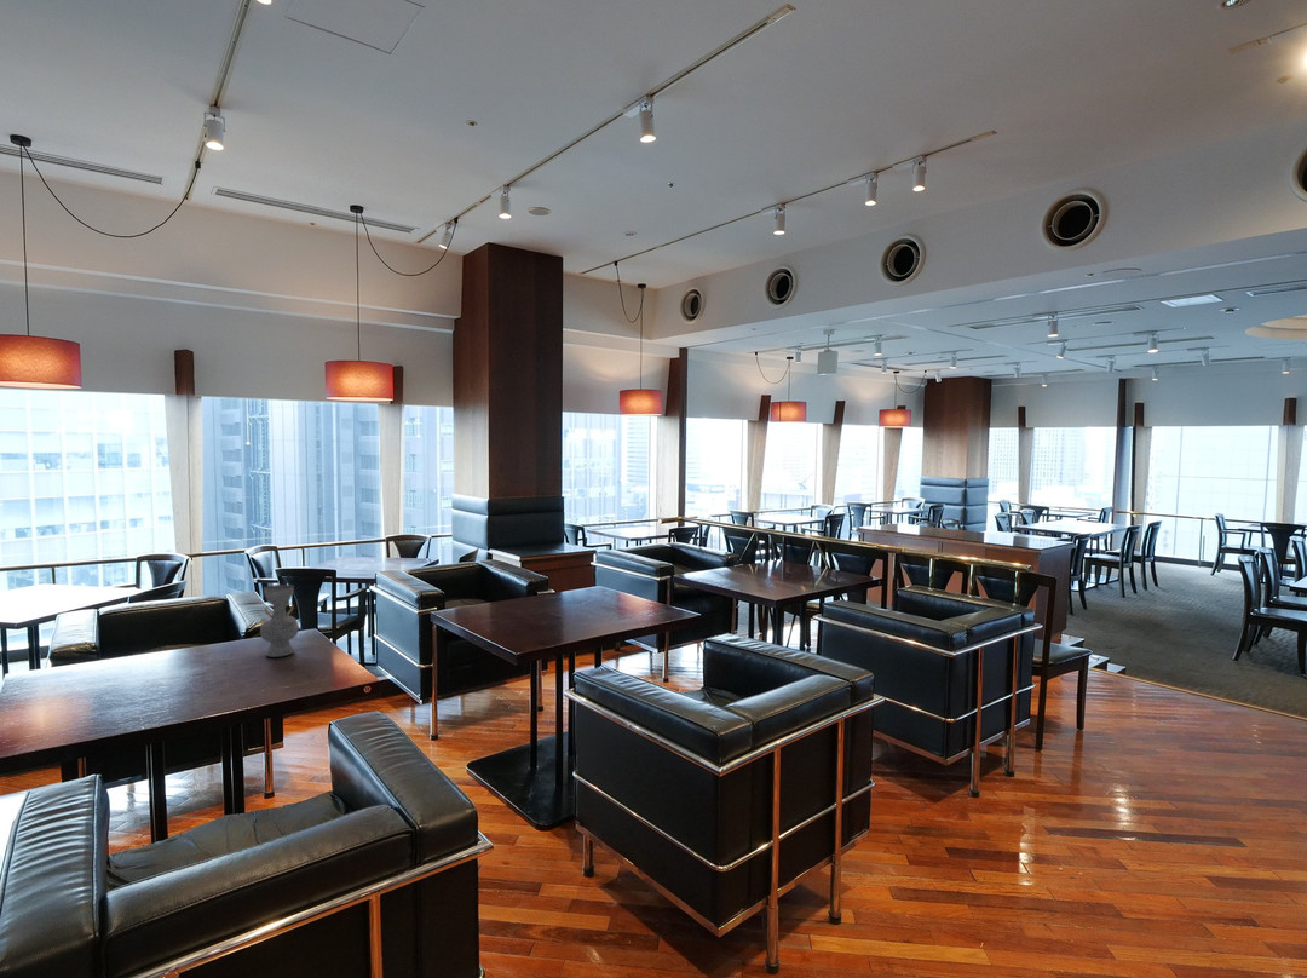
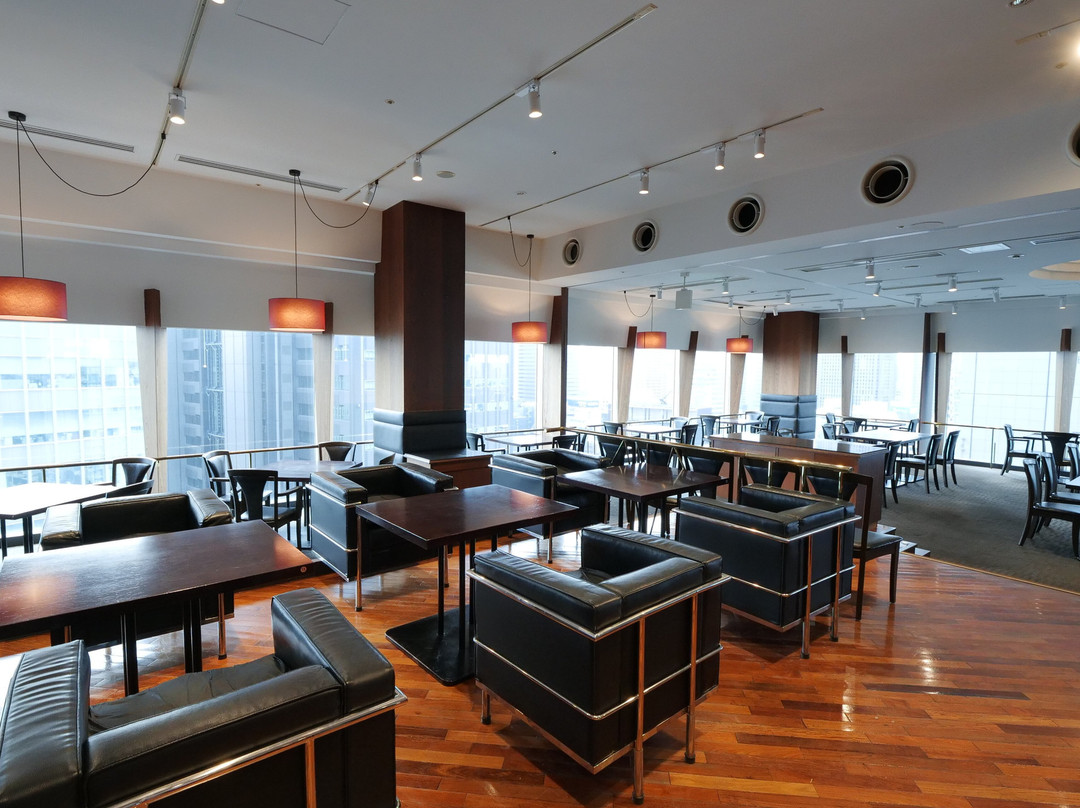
- decorative vase [259,583,300,658]
